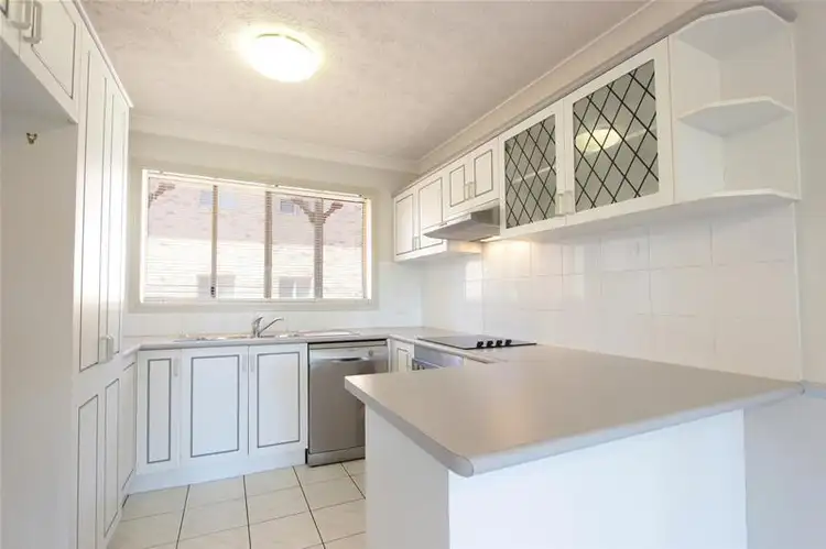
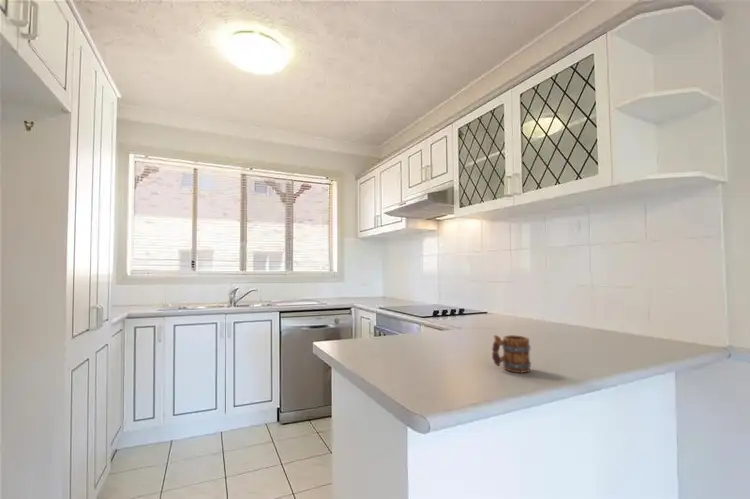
+ mug [491,334,532,374]
